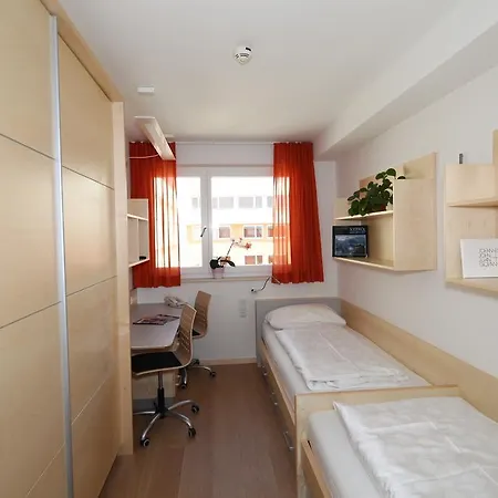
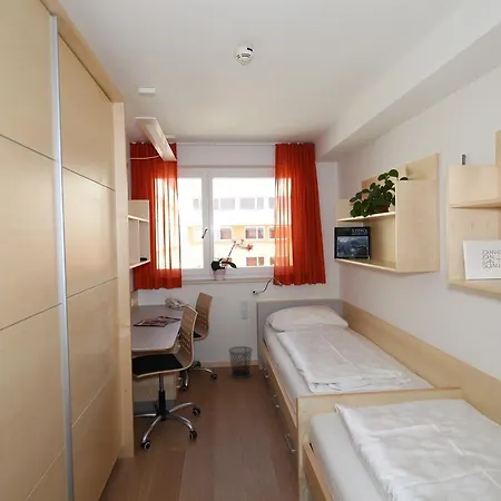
+ waste bin [227,345,254,380]
